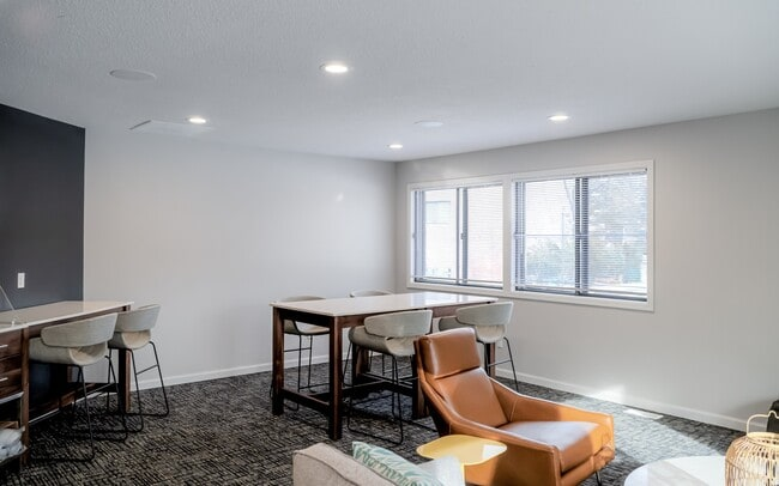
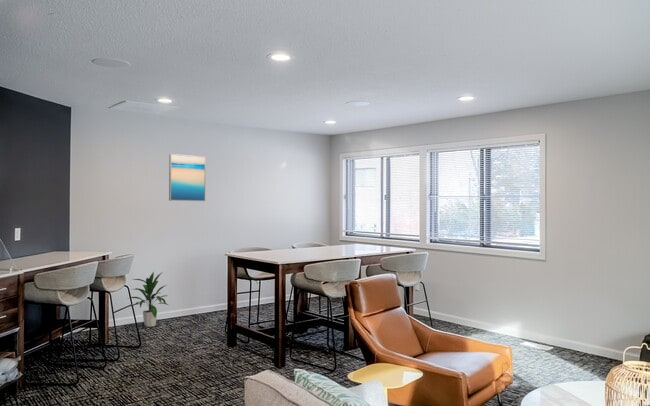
+ wall art [168,153,207,202]
+ indoor plant [126,271,171,328]
